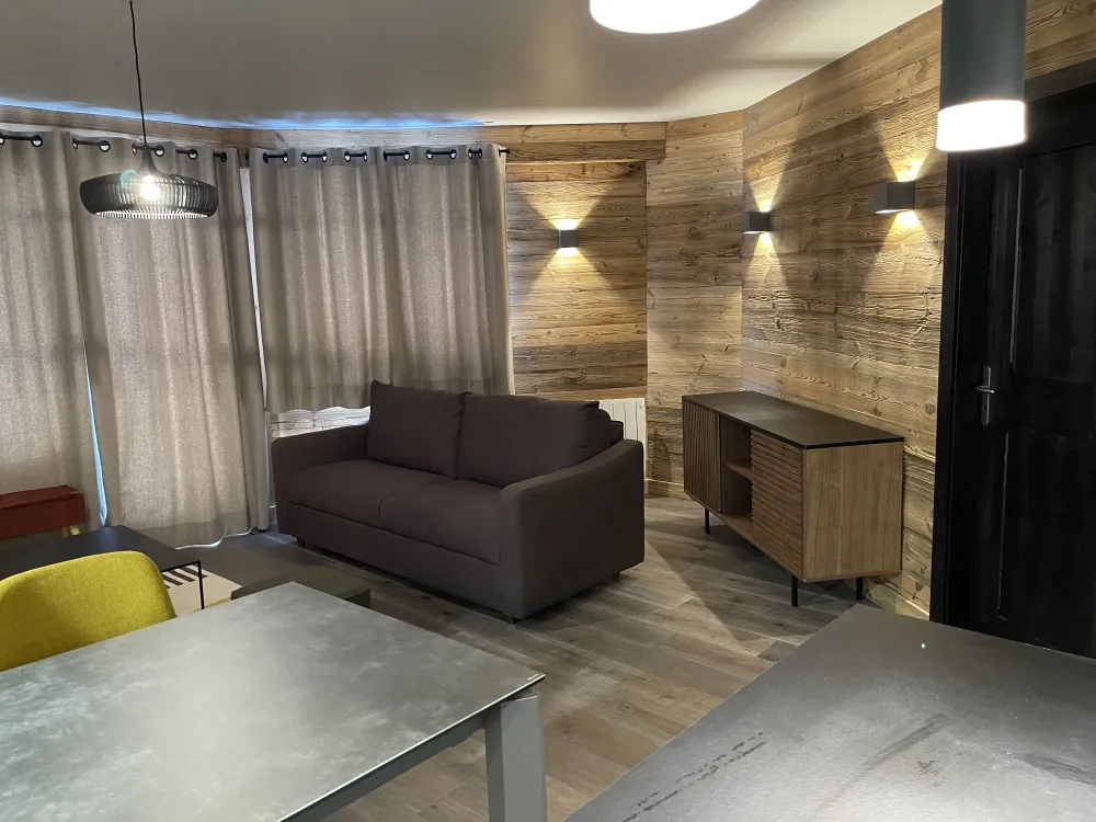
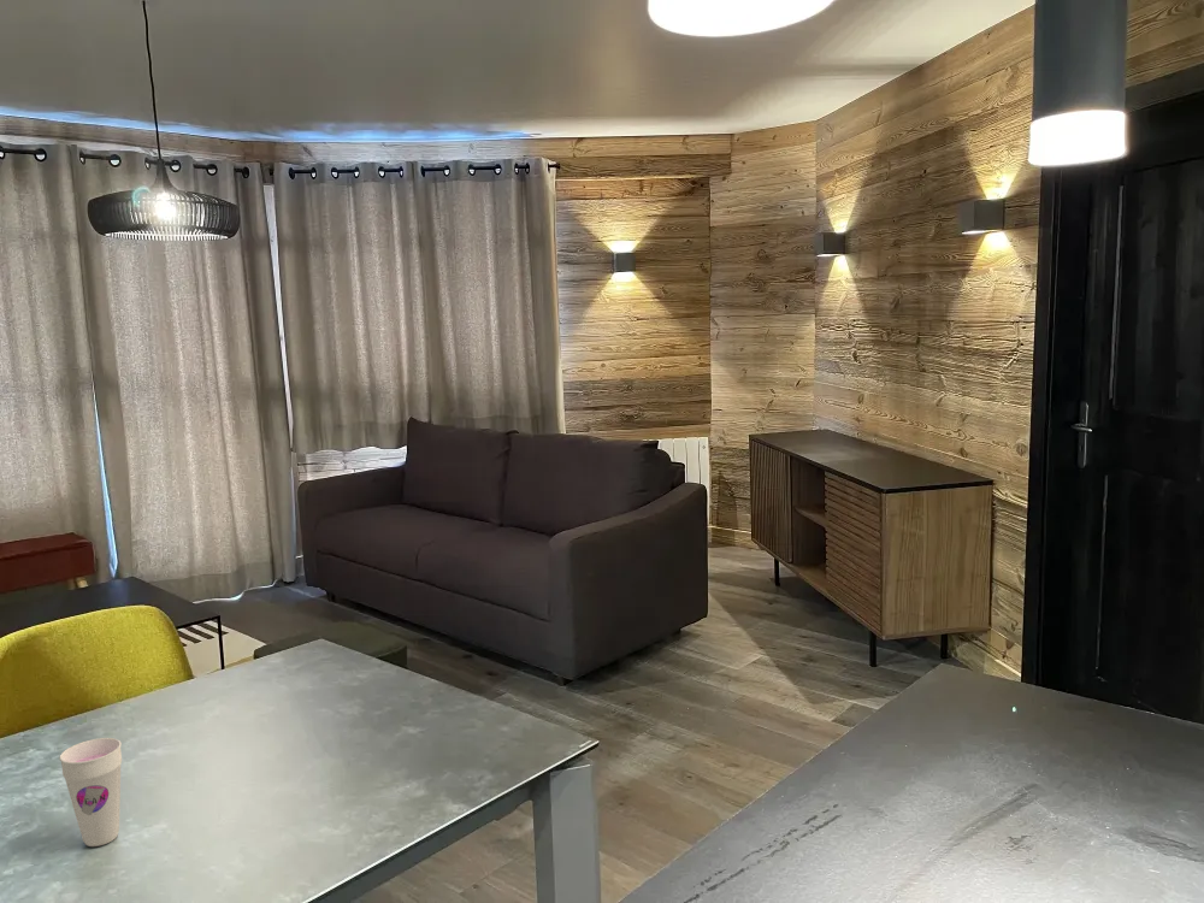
+ cup [58,737,123,848]
